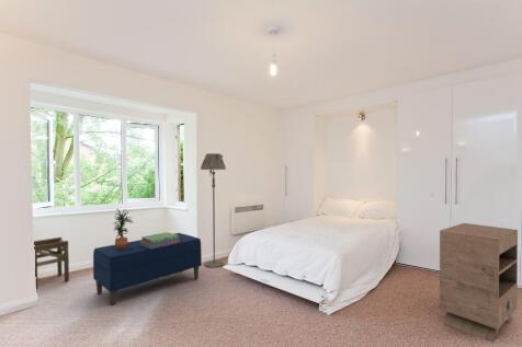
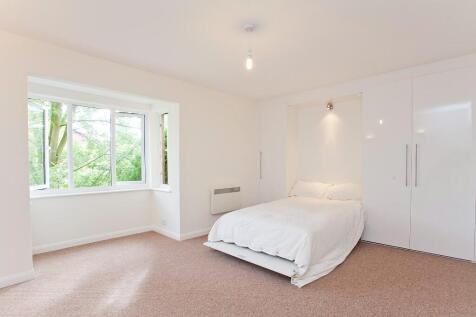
- bench [92,232,203,306]
- stack of books [140,231,180,250]
- nightstand [439,222,519,344]
- stool [33,236,70,290]
- floor lamp [200,152,227,269]
- potted plant [112,208,135,248]
